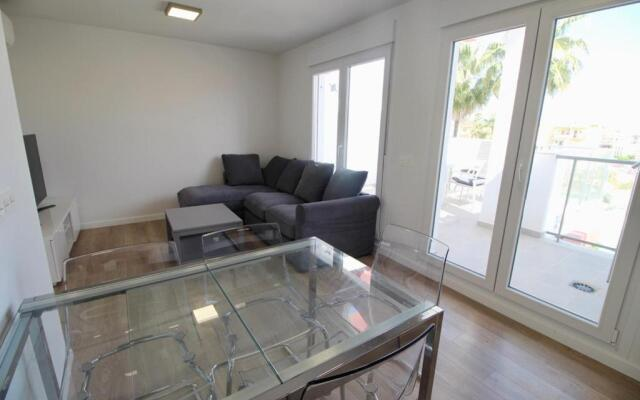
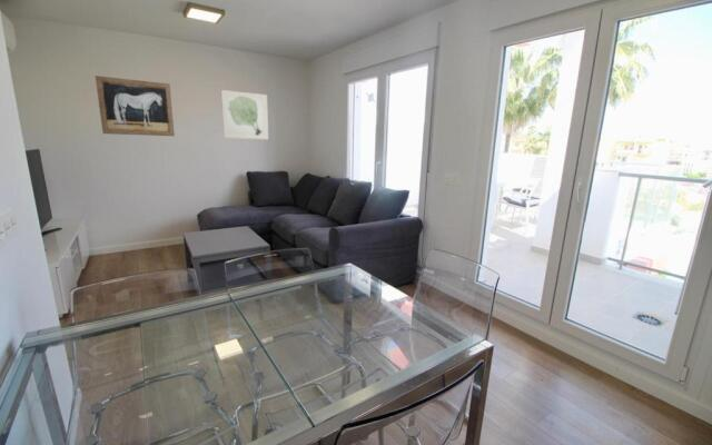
+ wall art [95,75,176,137]
+ wall art [220,89,269,140]
